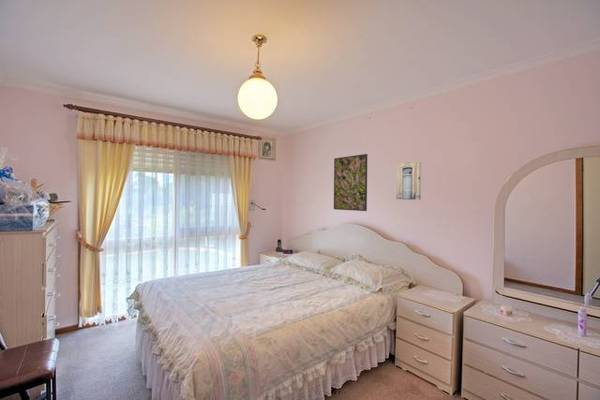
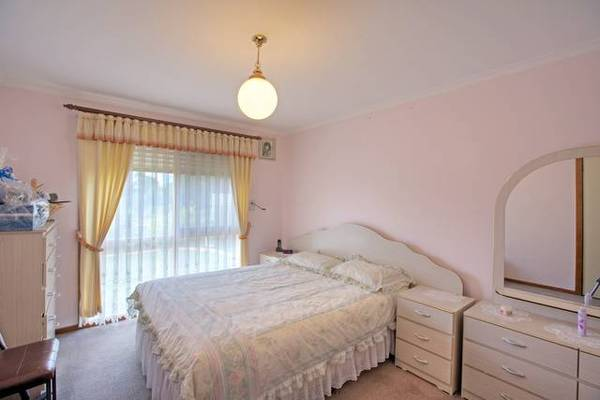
- wall art [395,161,422,201]
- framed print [333,153,368,212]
